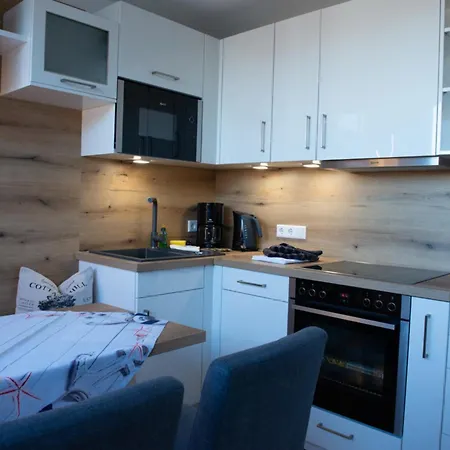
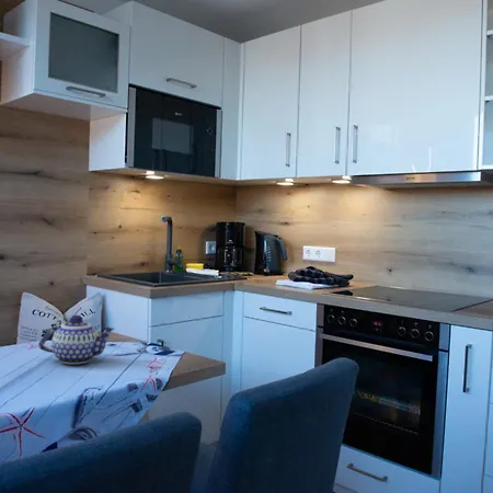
+ teapot [37,314,115,365]
